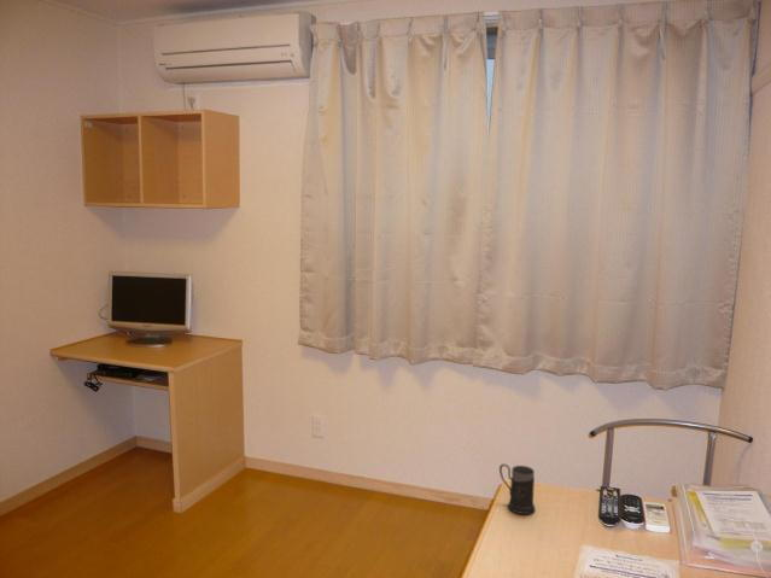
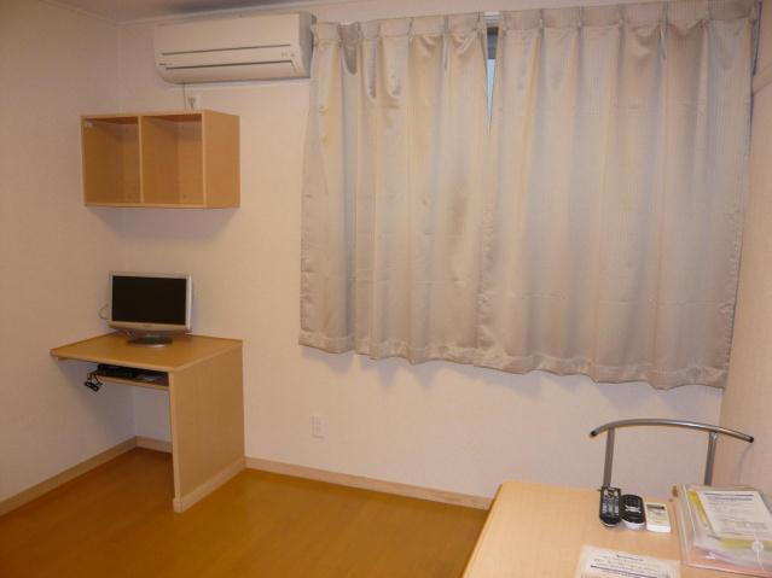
- mug [498,462,536,515]
